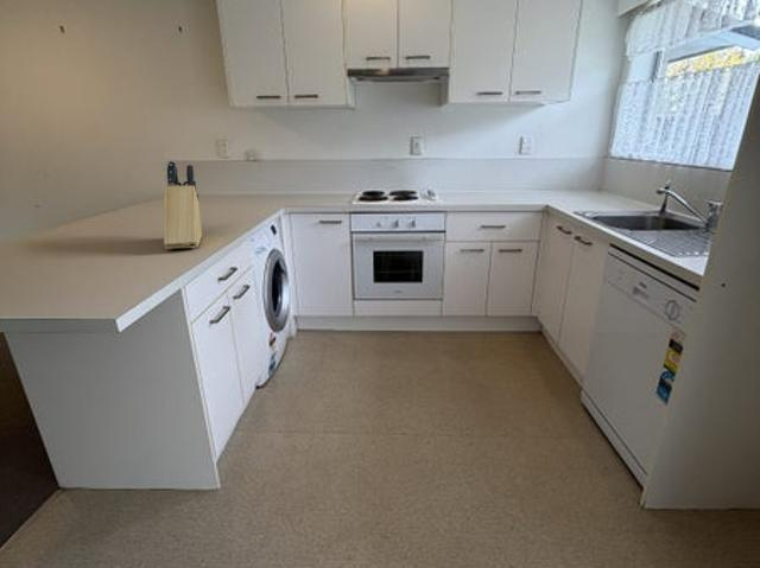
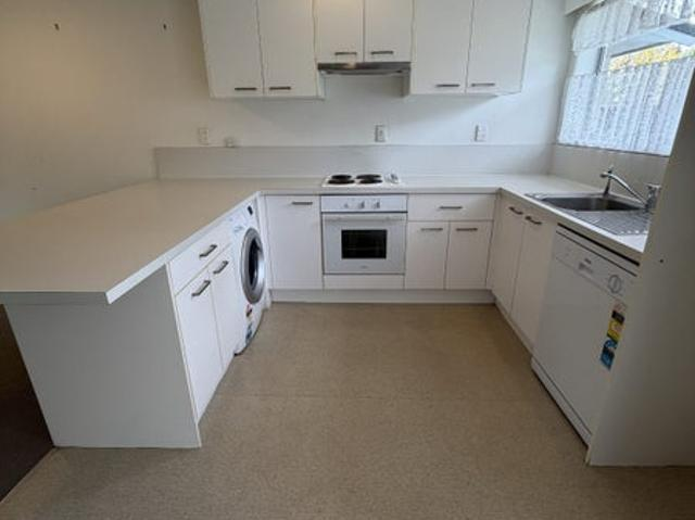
- knife block [163,159,203,250]
